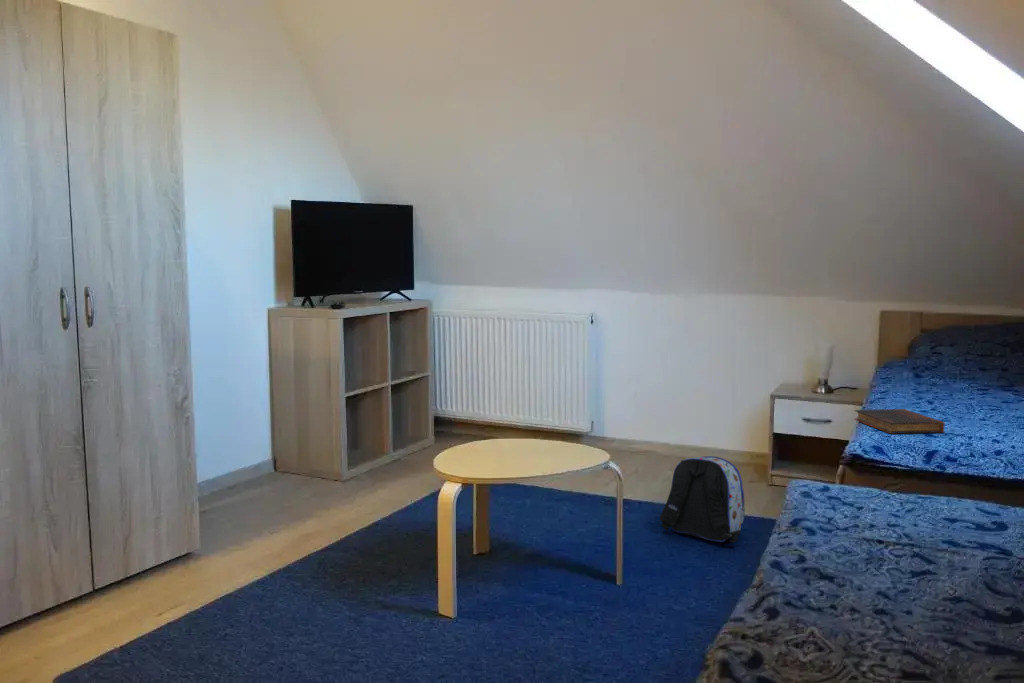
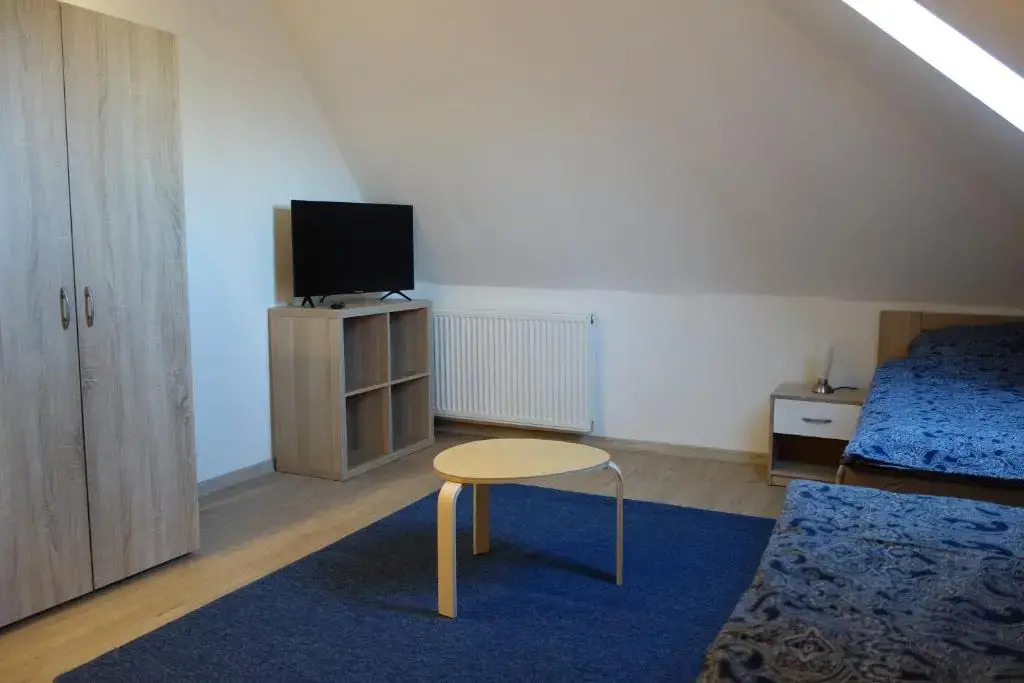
- backpack [659,455,746,544]
- book [853,408,946,435]
